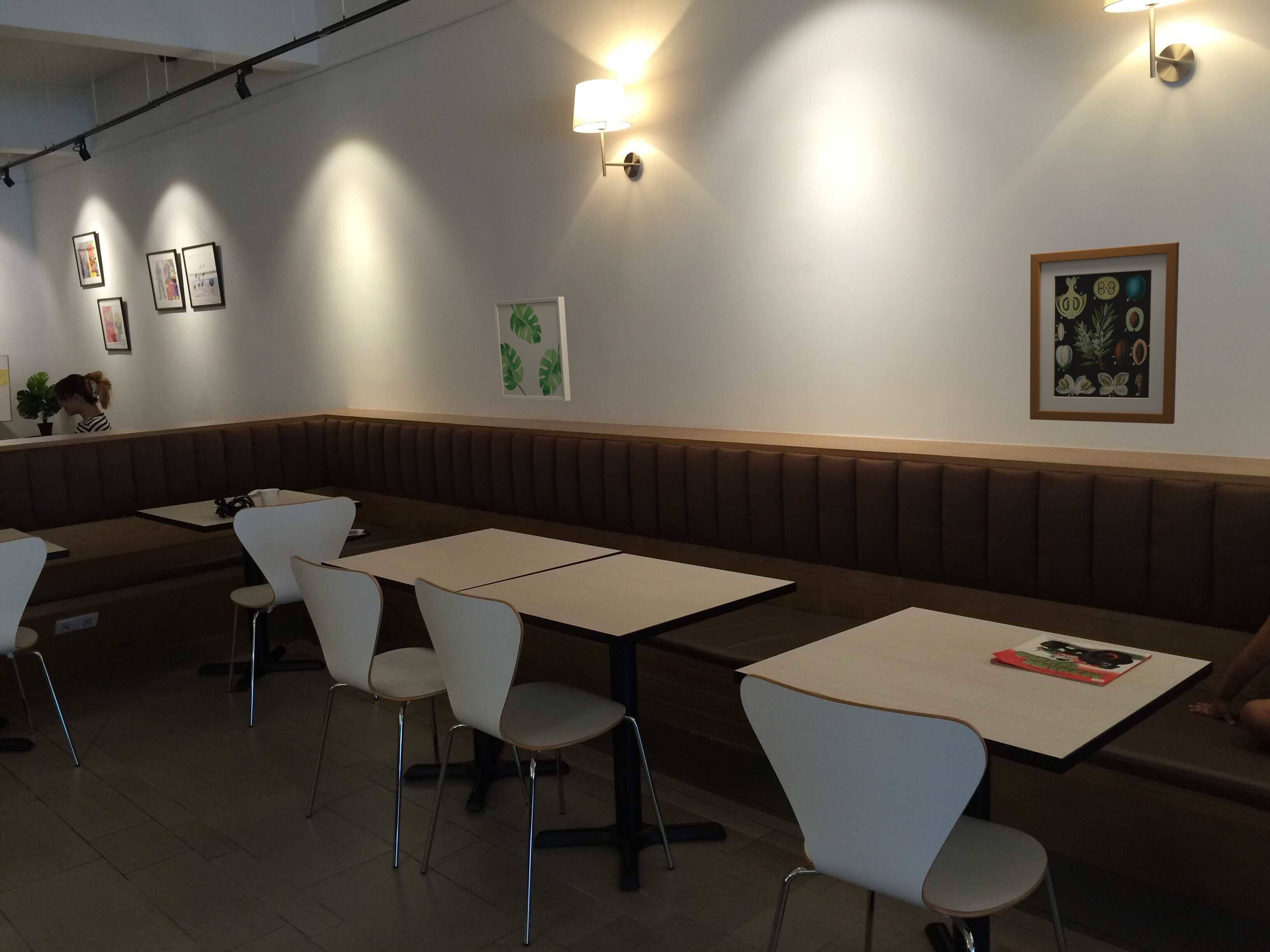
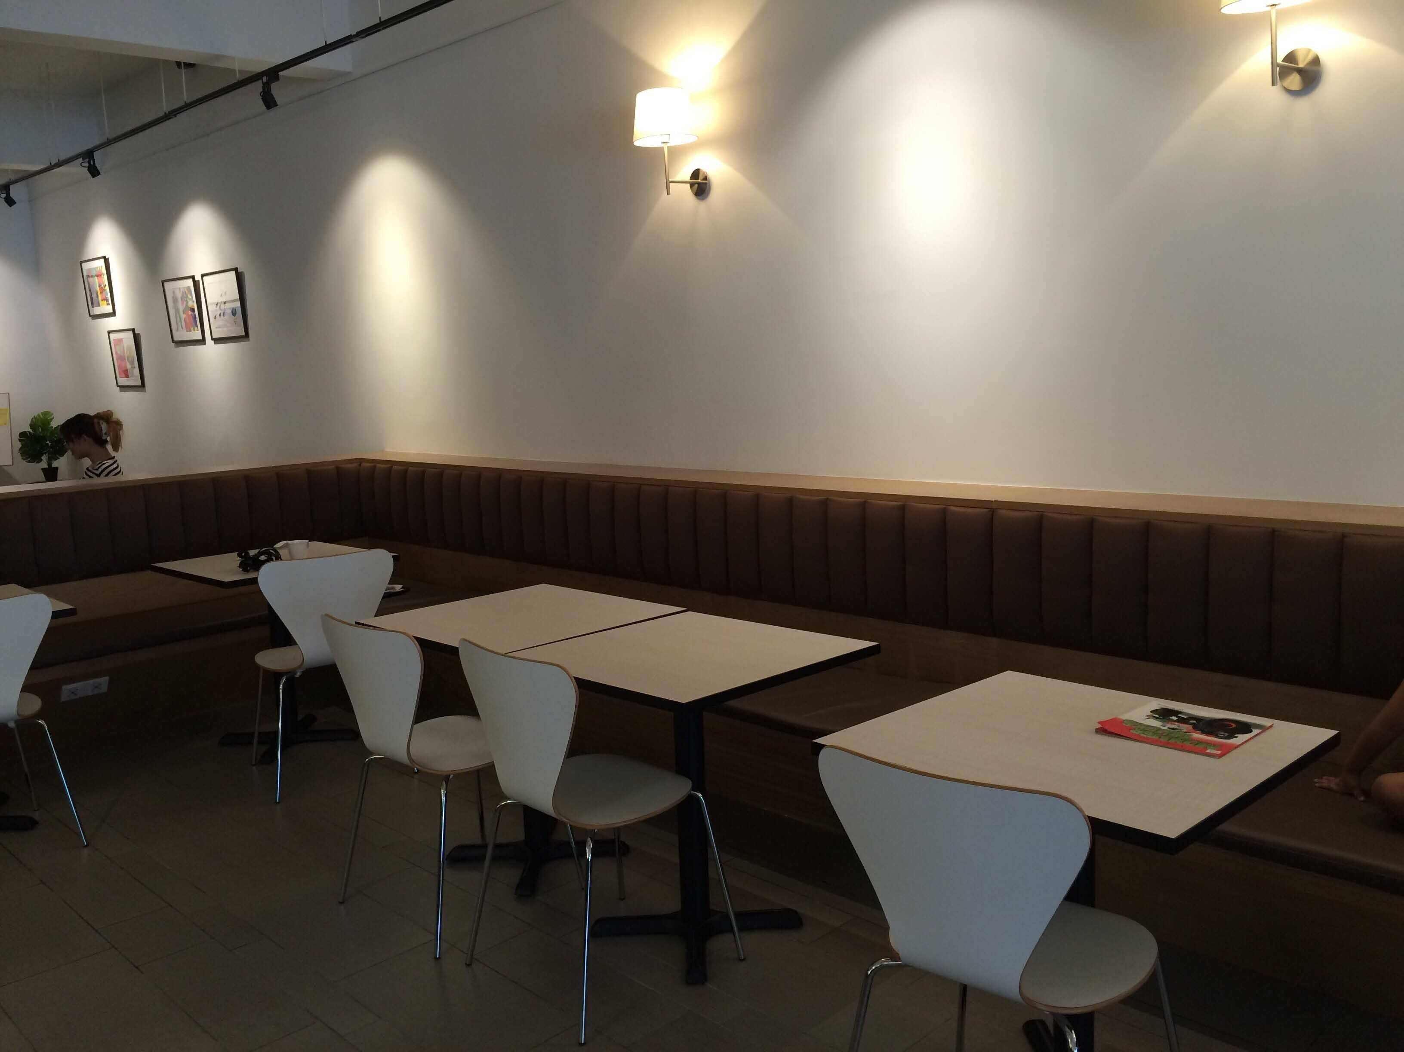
- wall art [1030,242,1179,424]
- wall art [493,296,571,402]
